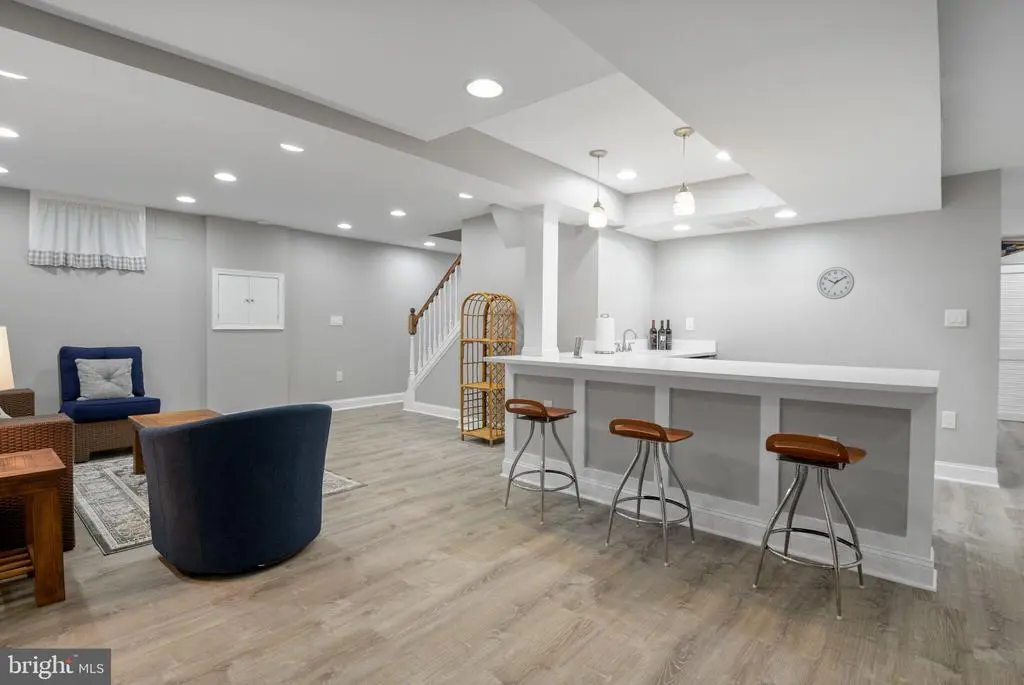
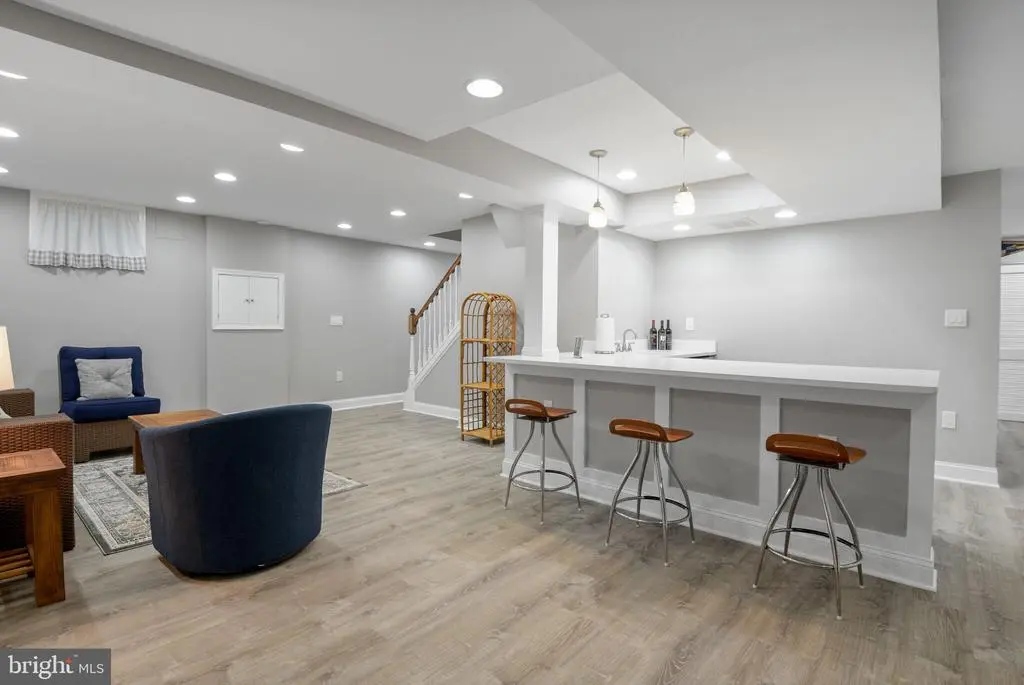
- wall clock [816,266,855,300]
